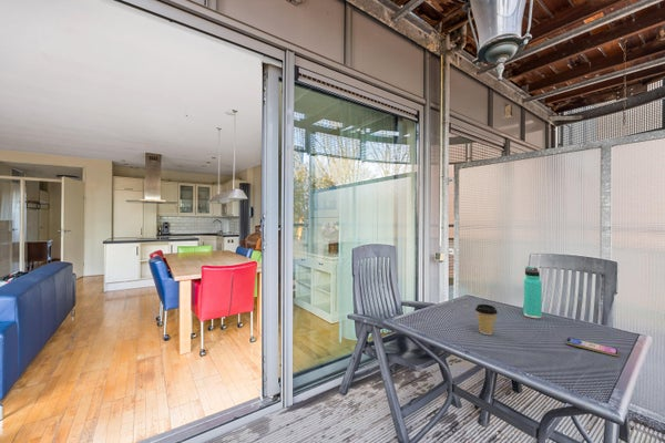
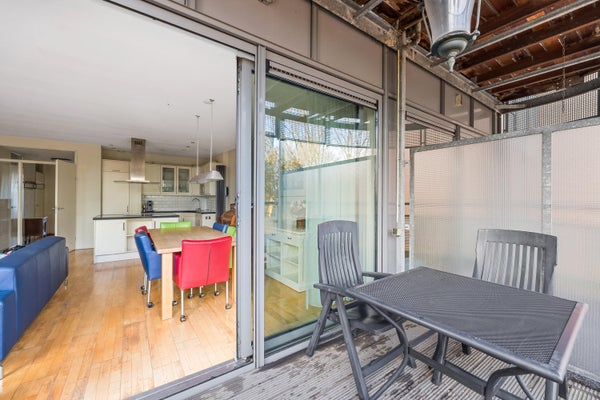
- coffee cup [474,303,499,336]
- thermos bottle [523,266,543,320]
- smartphone [565,337,620,357]
